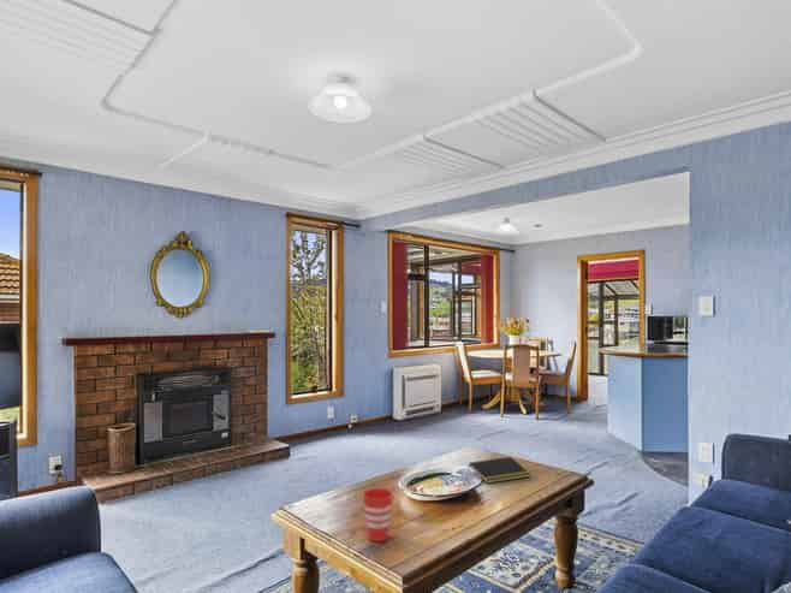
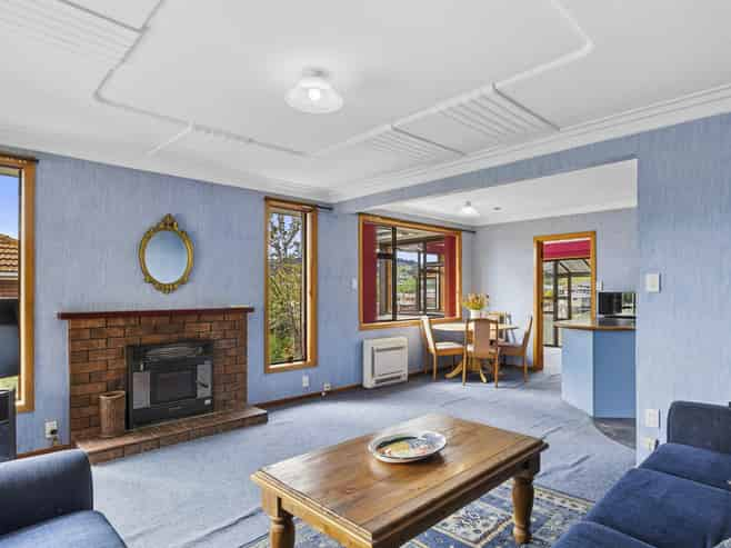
- notepad [466,456,531,485]
- cup [362,487,394,542]
